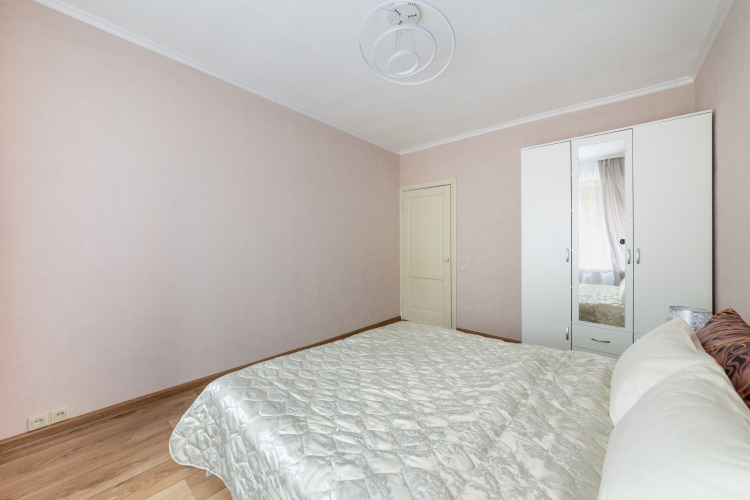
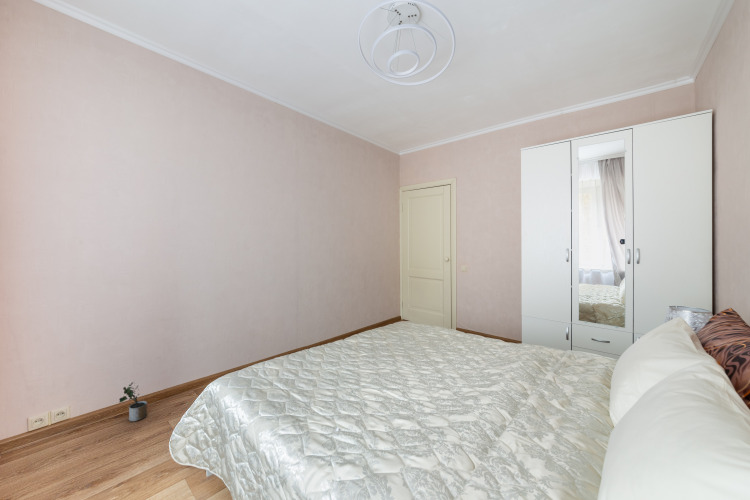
+ potted plant [118,381,148,422]
